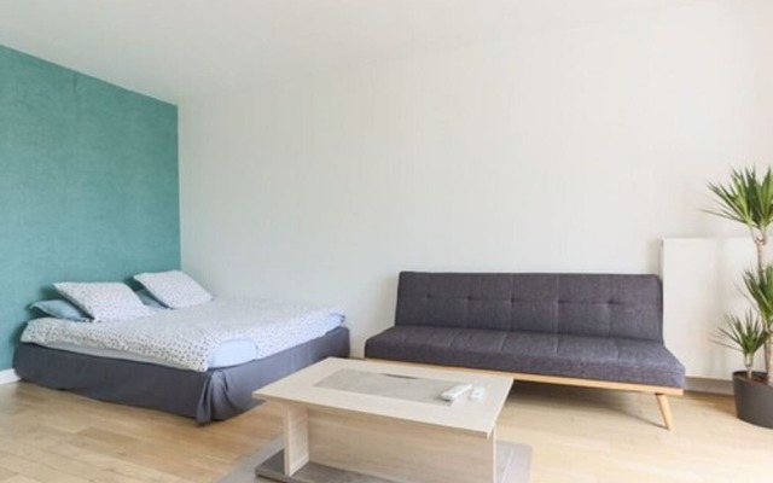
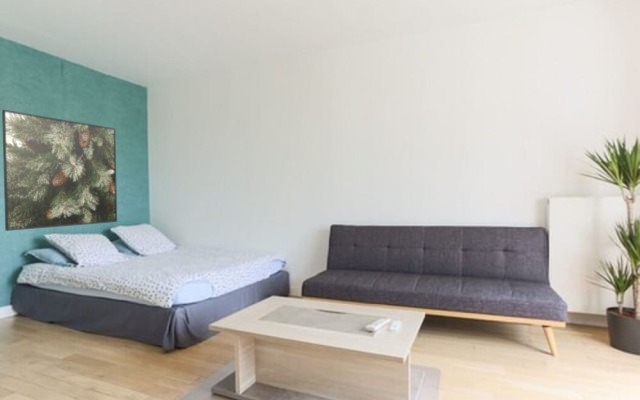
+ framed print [1,109,118,232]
